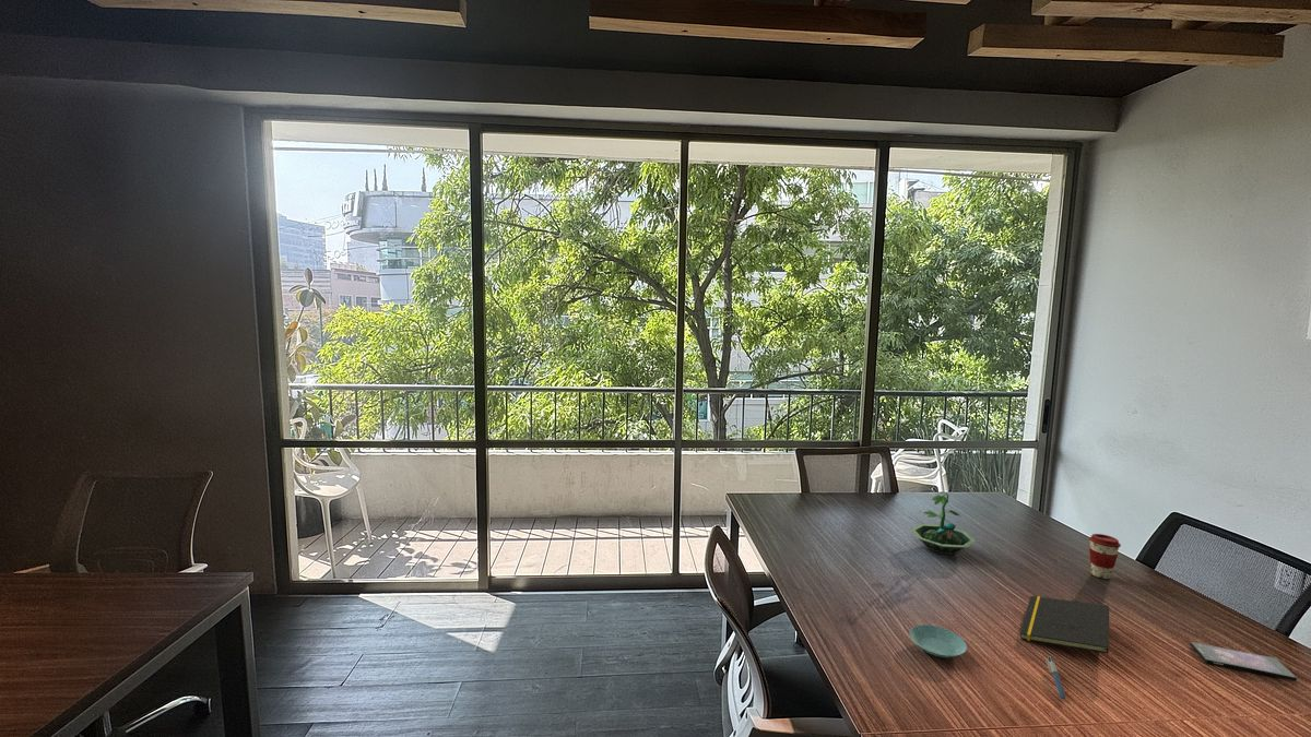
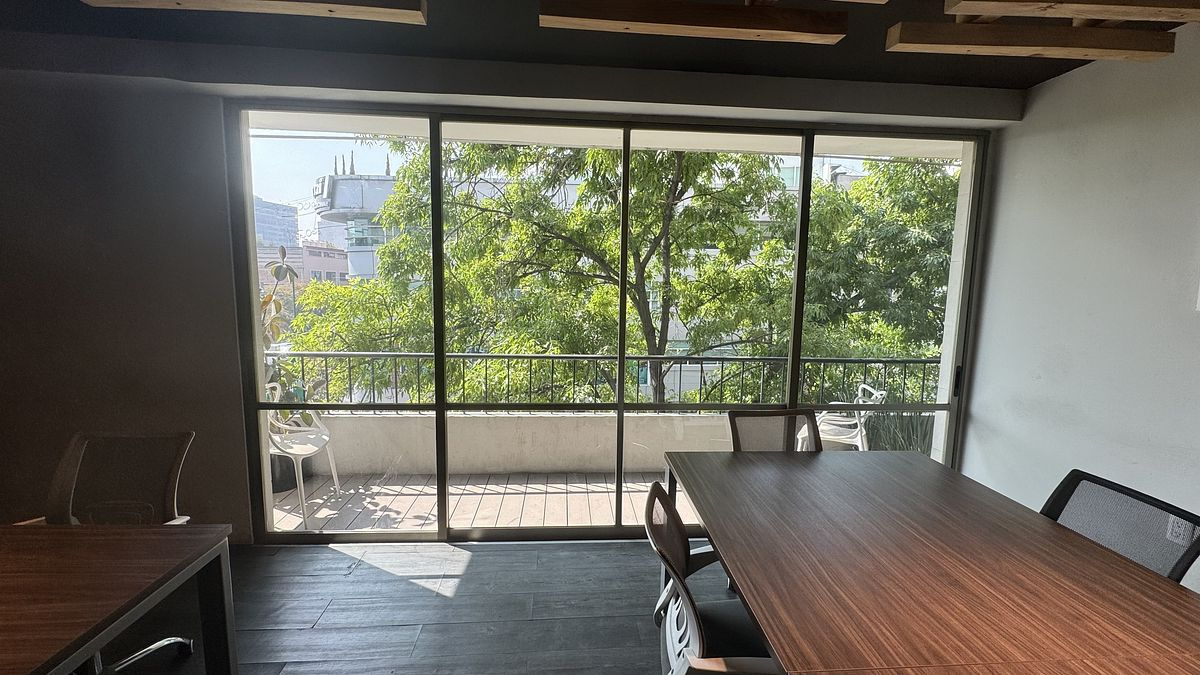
- notepad [1019,595,1110,654]
- smartphone [1189,641,1298,682]
- coffee cup [1088,533,1122,580]
- terrarium [909,490,977,556]
- pen [1046,655,1066,701]
- saucer [909,623,968,658]
